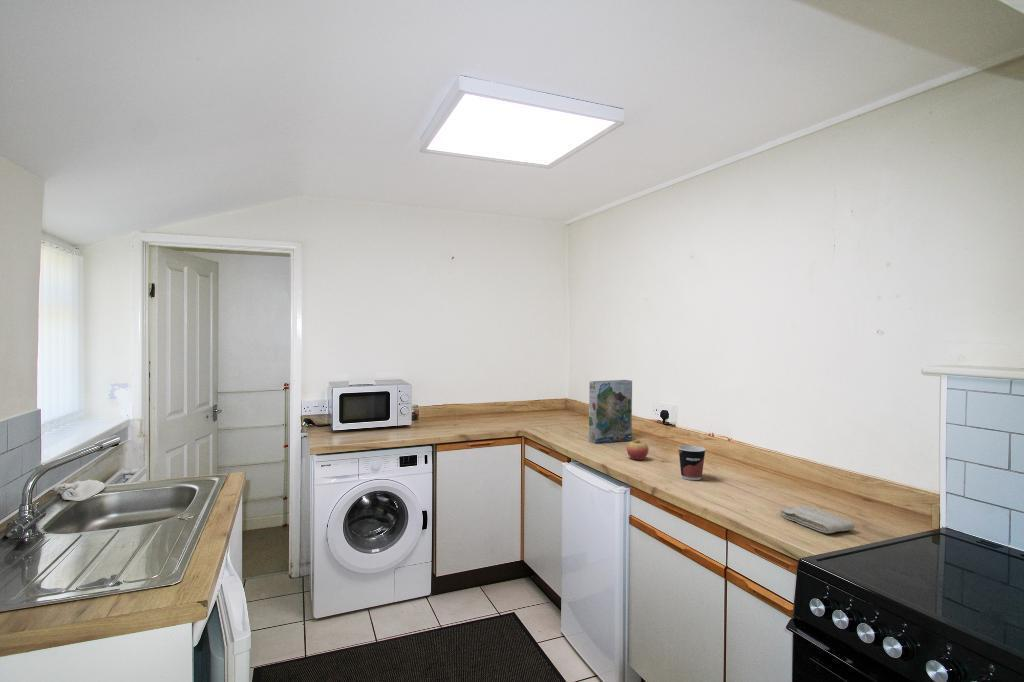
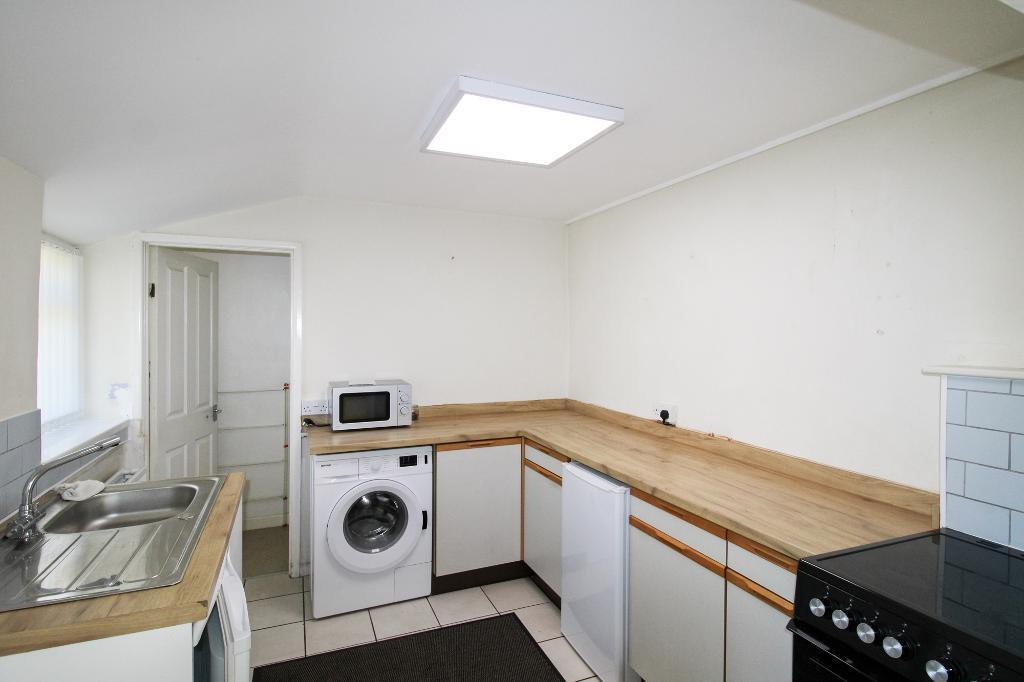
- cereal box [588,379,633,445]
- cup [677,444,707,481]
- washcloth [779,505,856,534]
- fruit [626,436,650,461]
